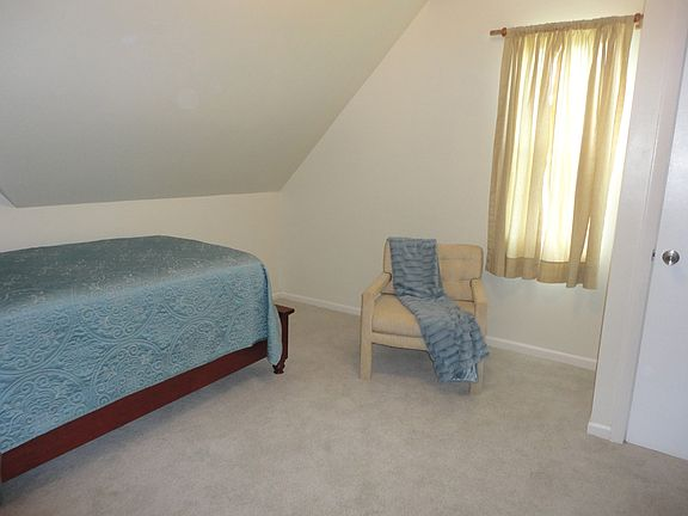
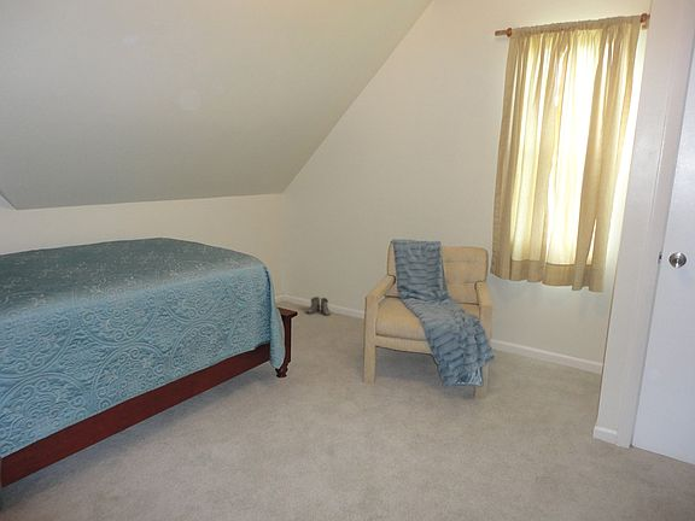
+ boots [305,295,332,317]
